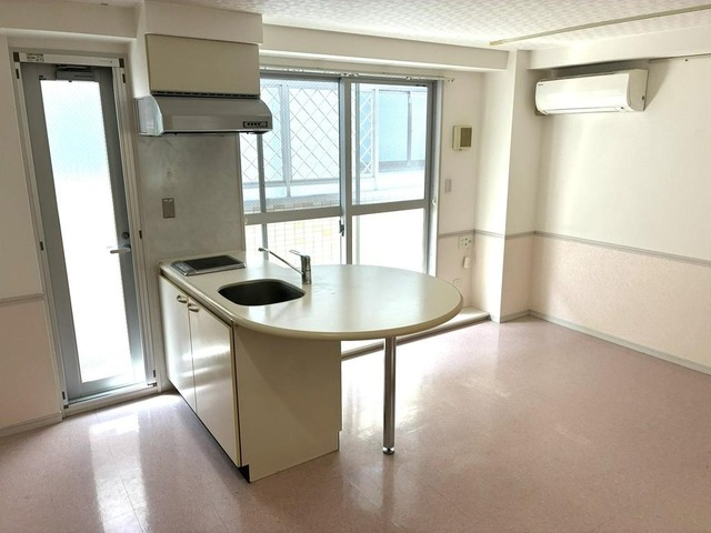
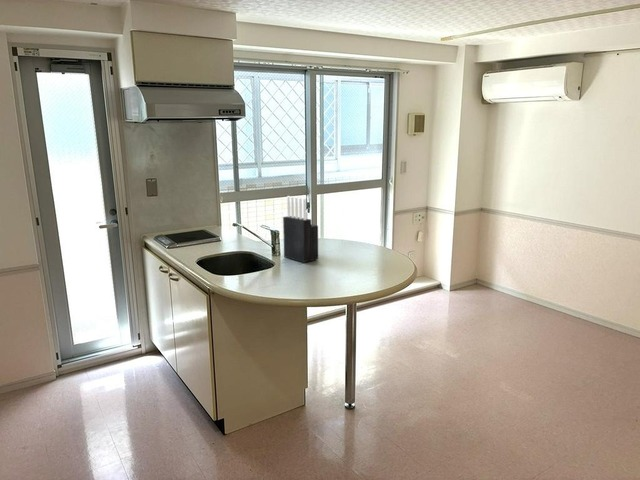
+ knife block [282,195,319,264]
